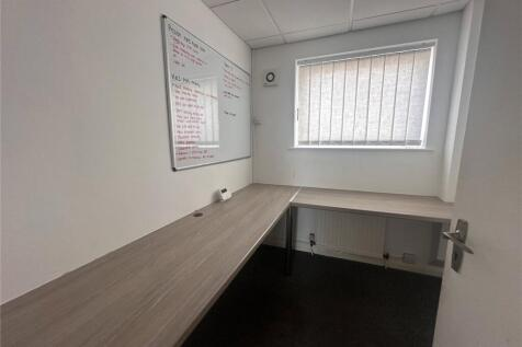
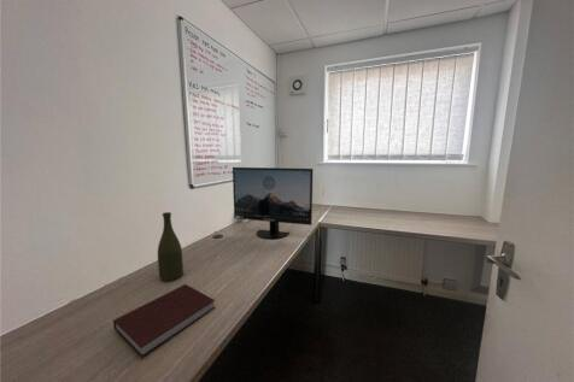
+ monitor [232,166,314,240]
+ bottle [157,211,184,282]
+ notebook [112,283,216,358]
